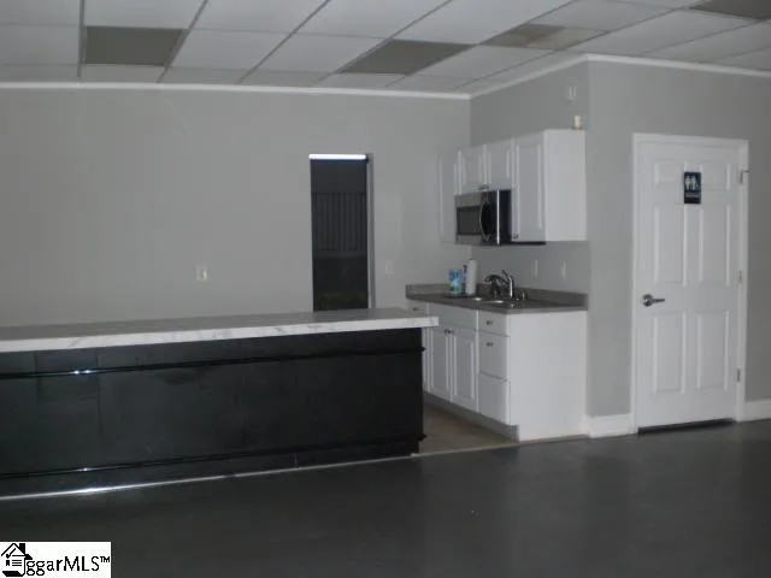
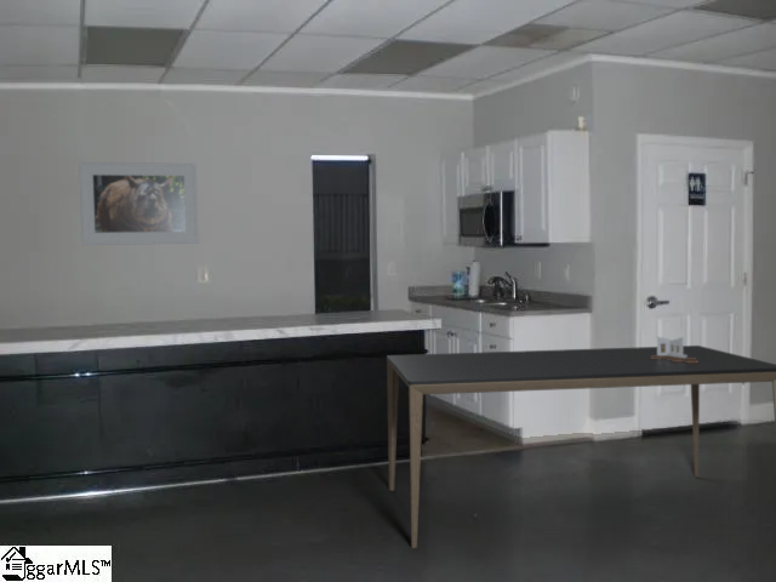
+ dining table [386,344,776,549]
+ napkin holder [651,336,698,363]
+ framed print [78,161,200,246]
